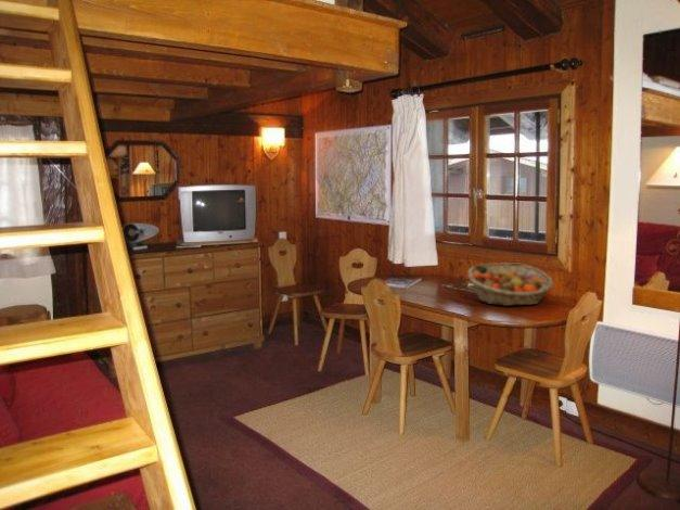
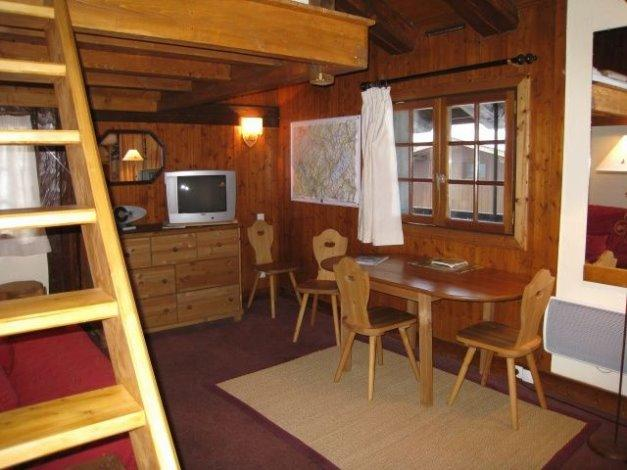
- fruit basket [466,262,554,307]
